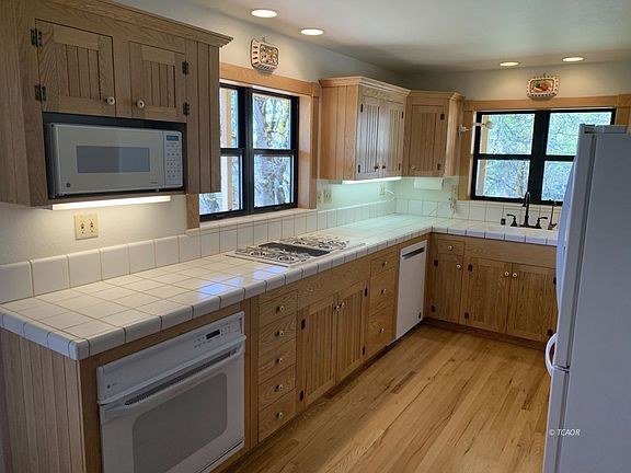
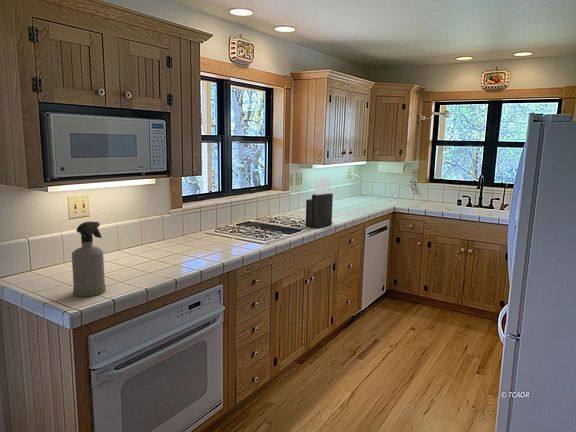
+ knife block [305,176,334,229]
+ spray bottle [71,220,107,298]
